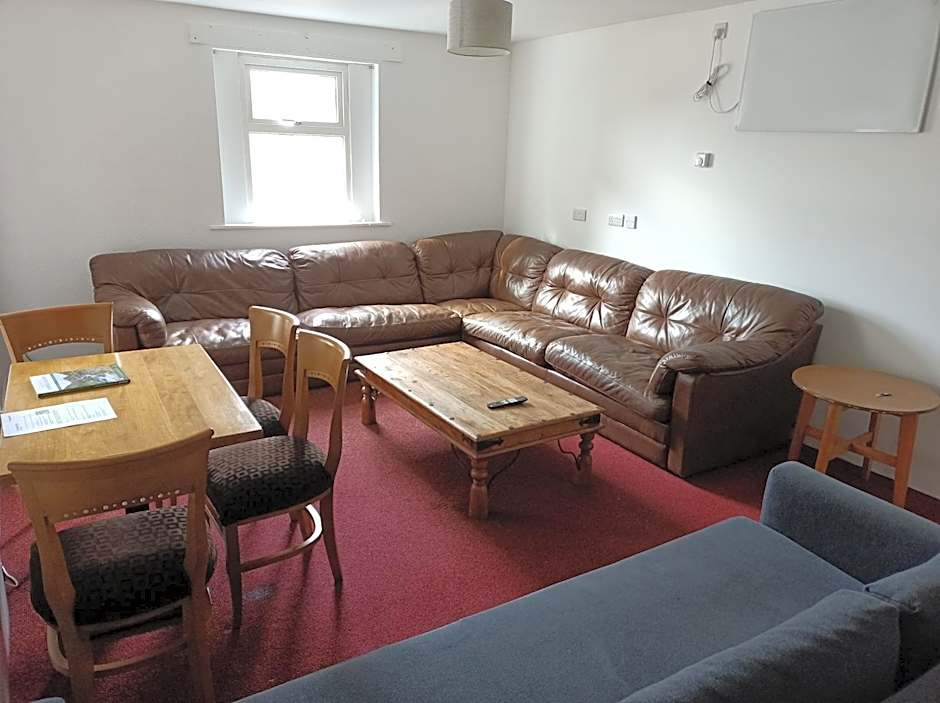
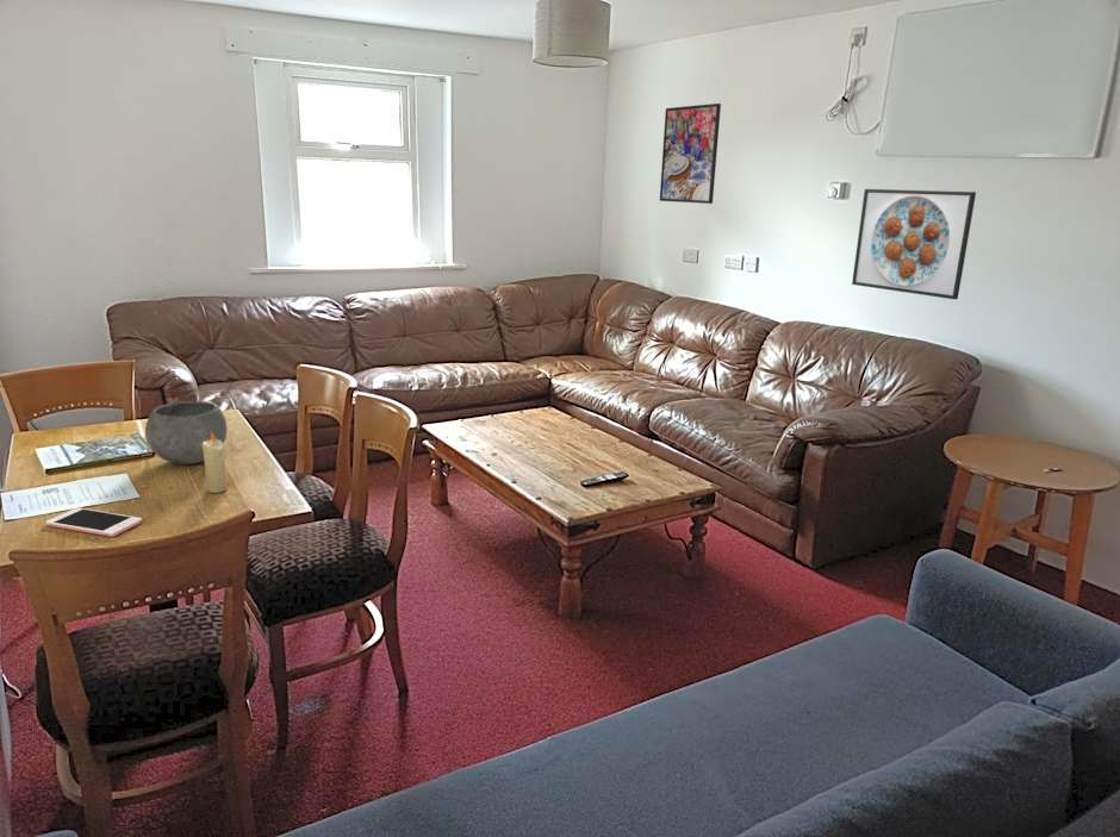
+ cell phone [44,507,143,538]
+ bowl [144,400,229,466]
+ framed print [851,188,977,300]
+ candle [203,432,228,494]
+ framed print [659,102,722,205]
